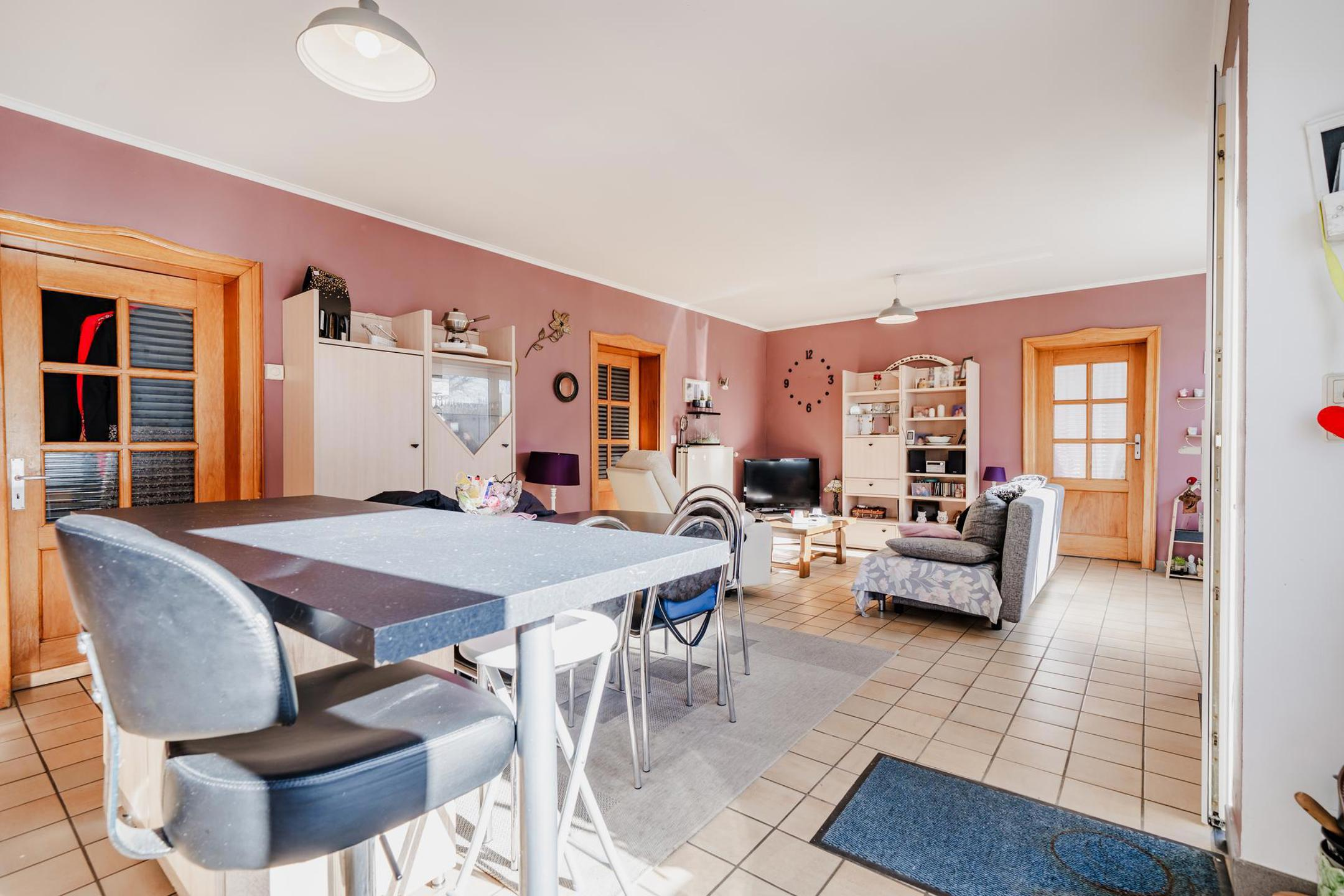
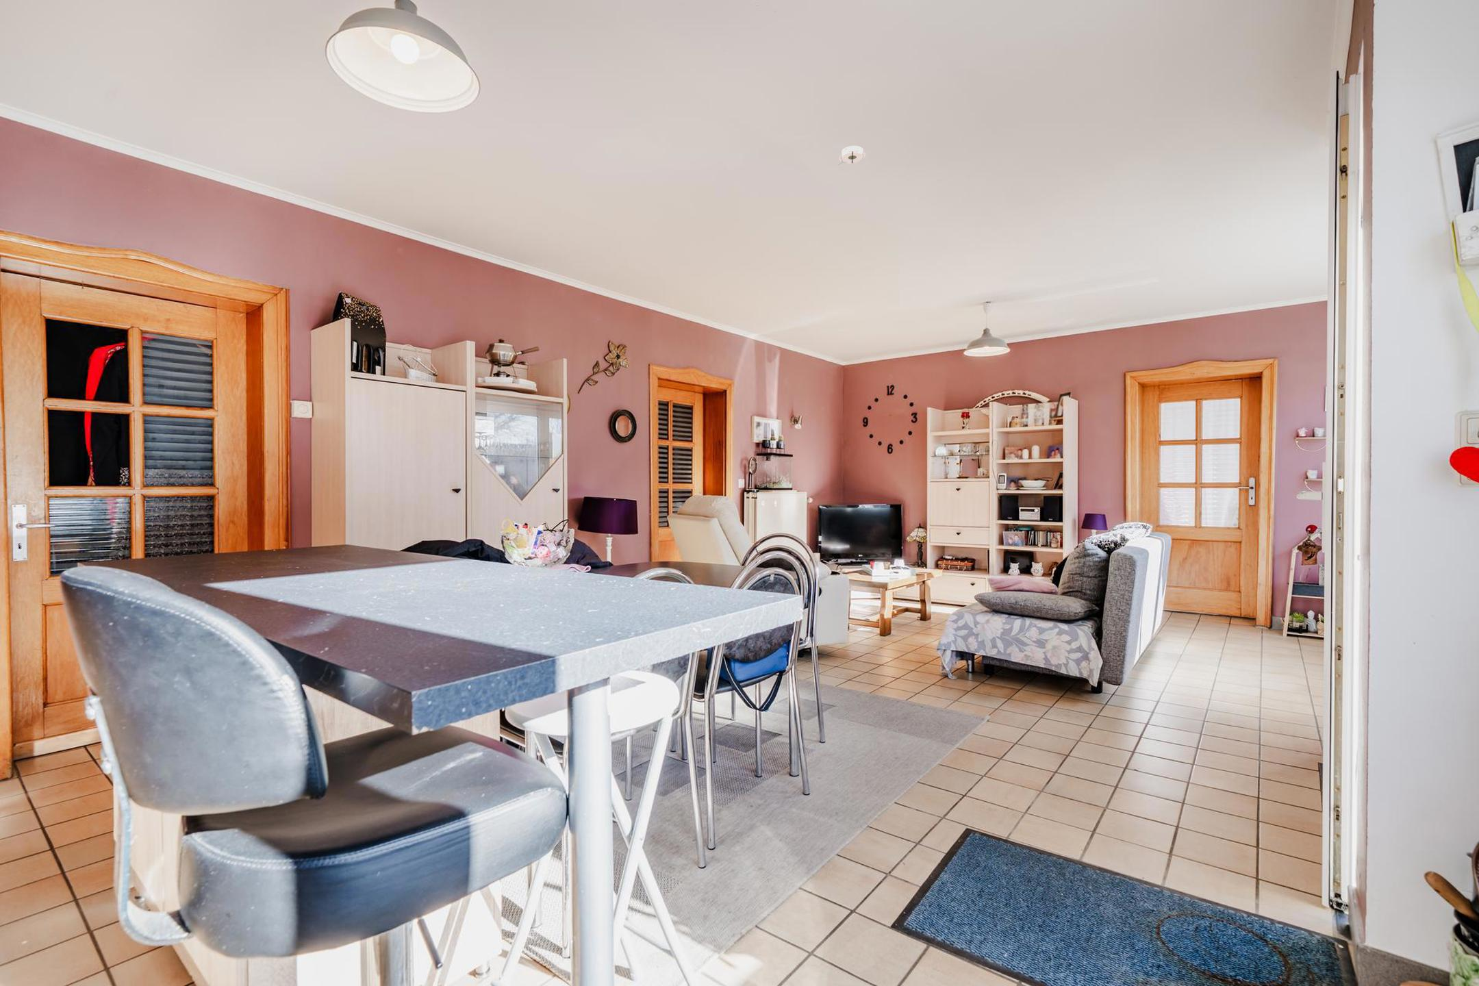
+ smoke detector [837,145,866,166]
